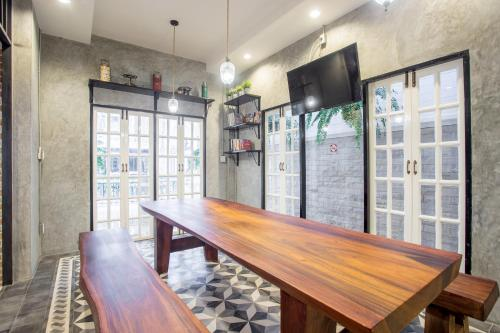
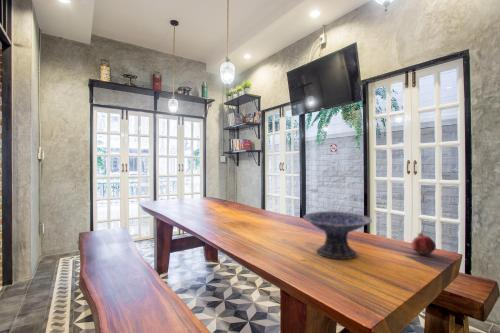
+ decorative bowl [302,210,373,260]
+ fruit [410,230,437,256]
